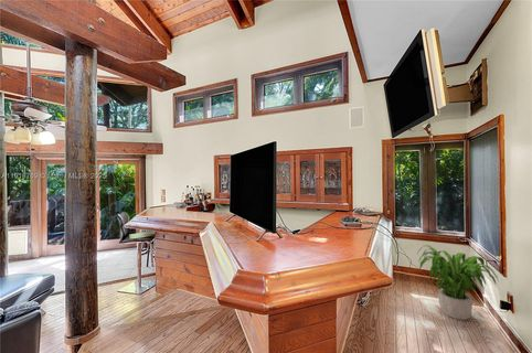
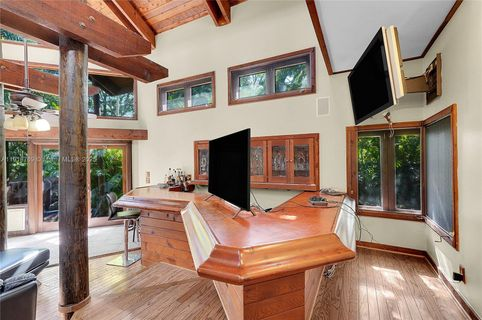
- potted plant [416,244,501,321]
